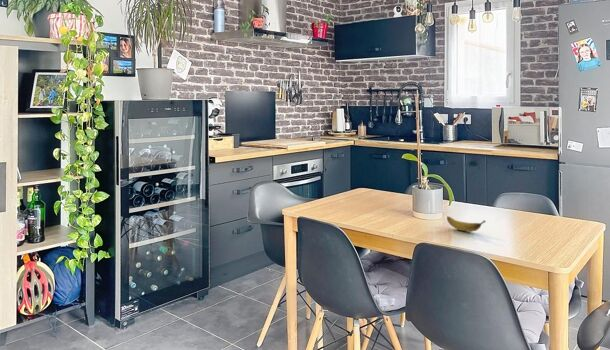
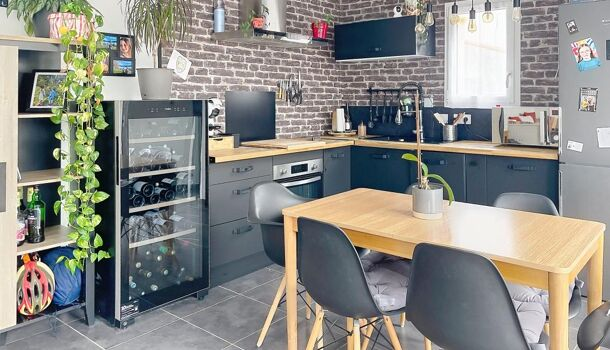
- banana [446,215,487,233]
